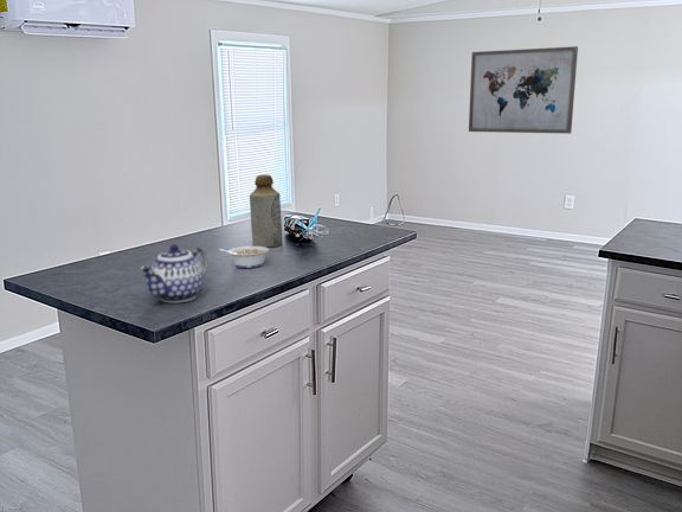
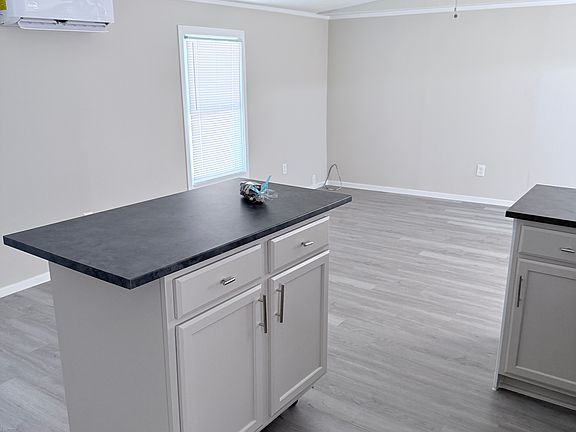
- bottle [249,173,283,248]
- legume [218,245,270,269]
- teapot [140,243,208,303]
- wall art [468,45,579,135]
